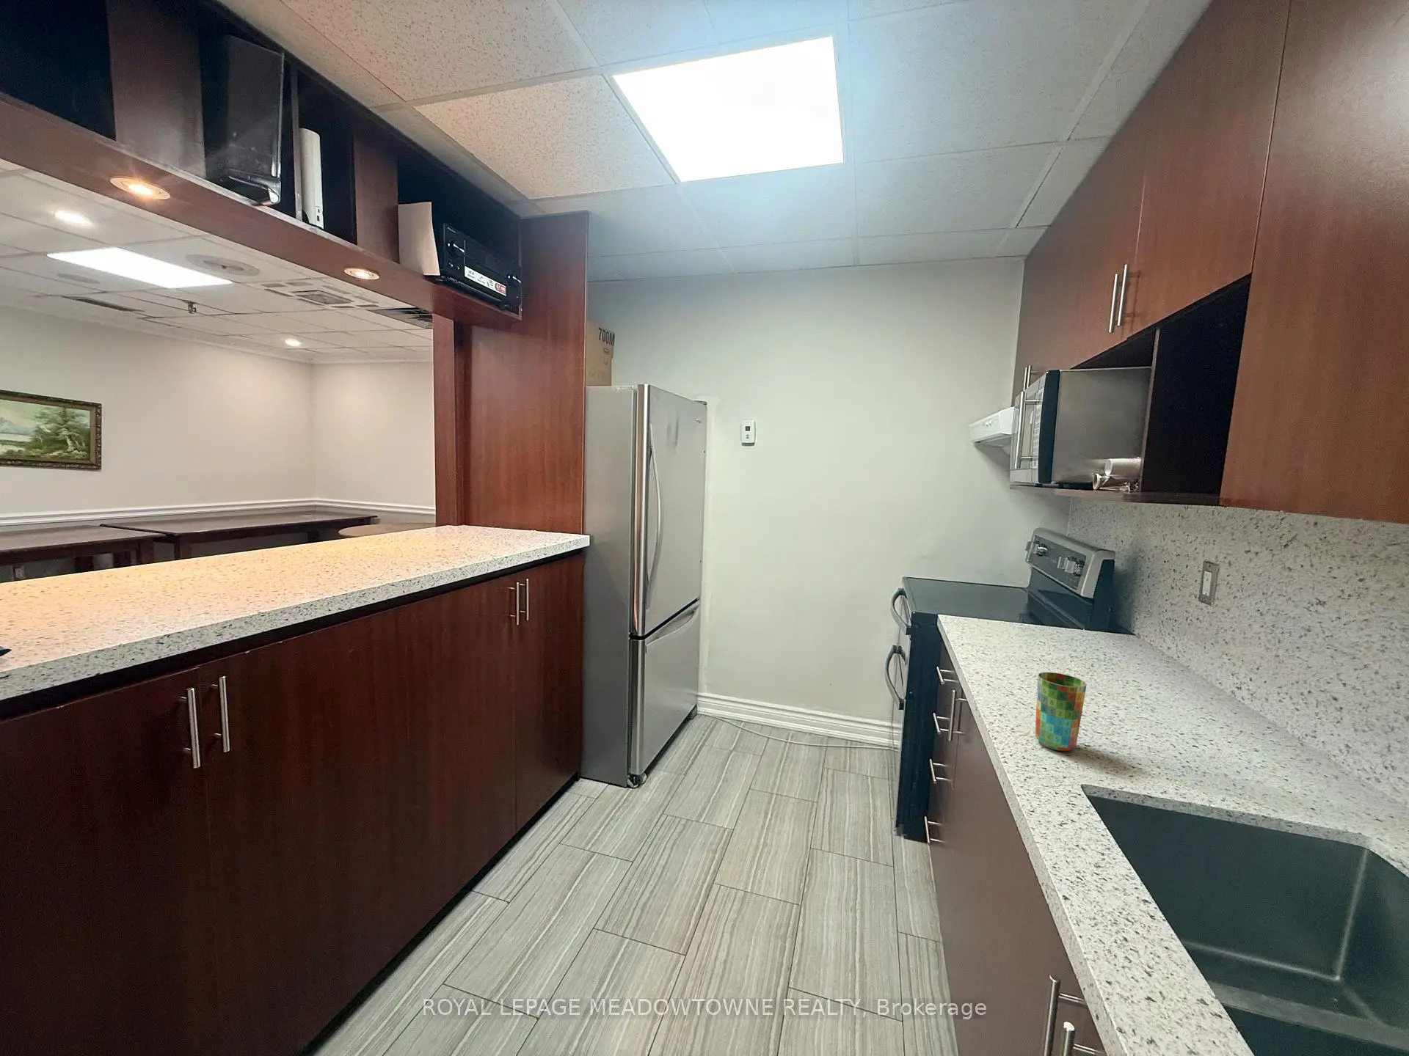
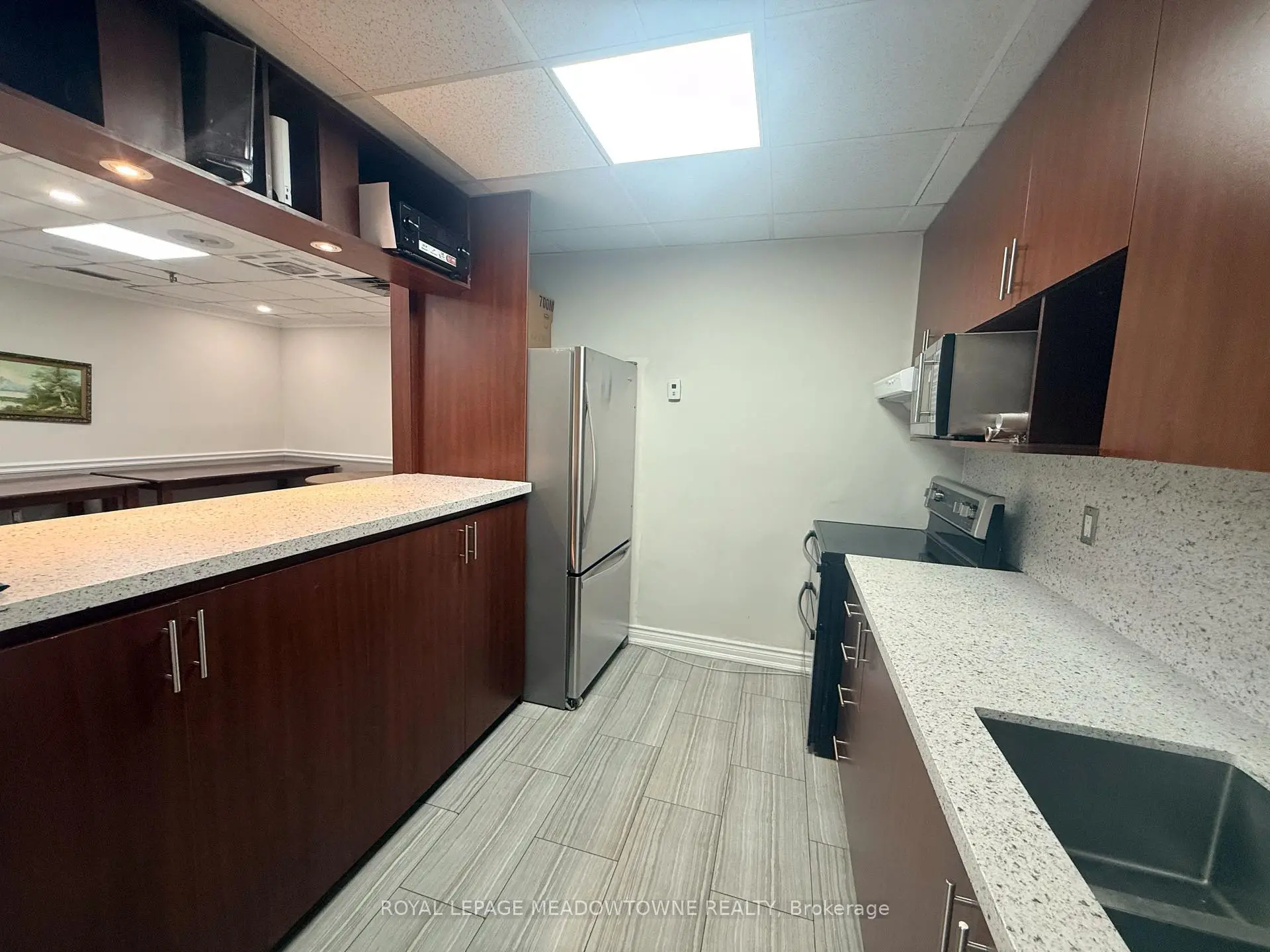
- cup [1035,672,1087,752]
